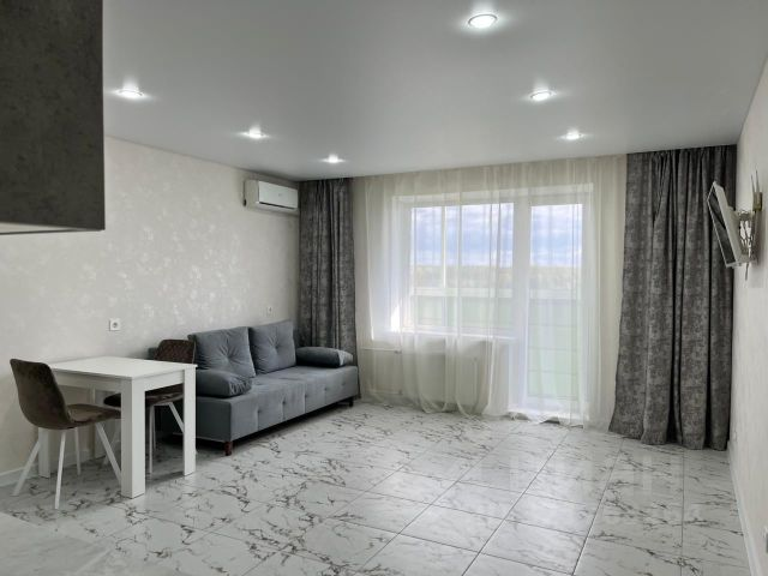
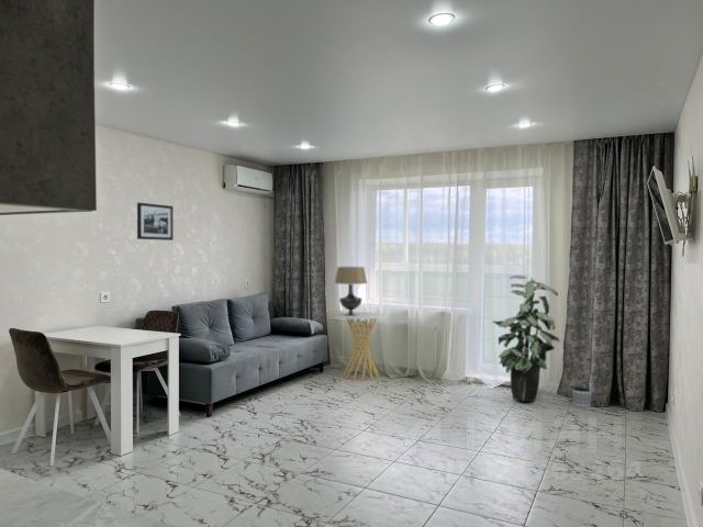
+ side table [333,311,390,382]
+ picture frame [136,202,174,242]
+ table lamp [334,266,368,316]
+ indoor plant [492,274,561,403]
+ planter [571,386,592,408]
